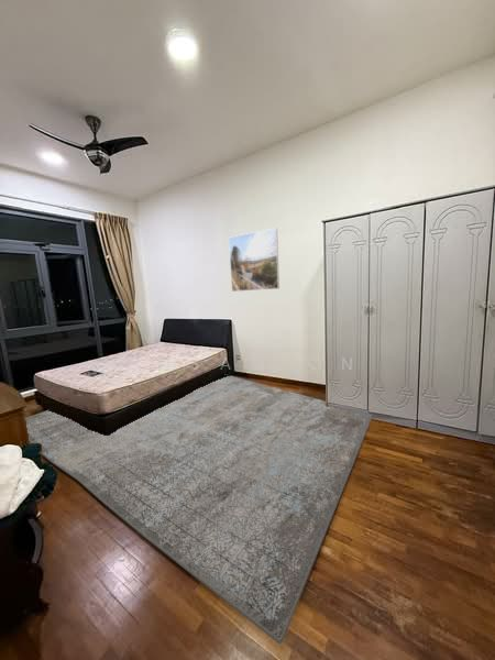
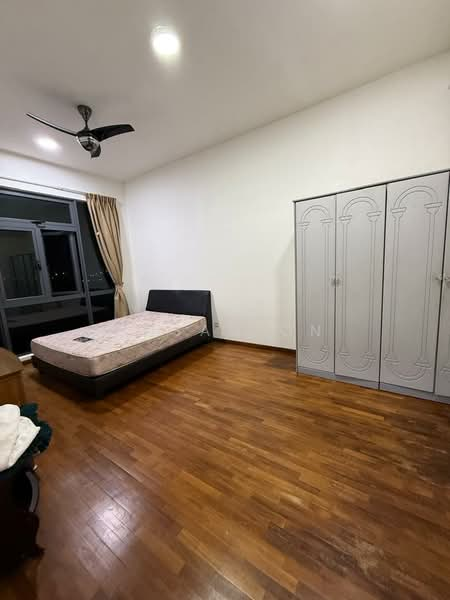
- rug [24,375,374,645]
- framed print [228,227,280,293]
